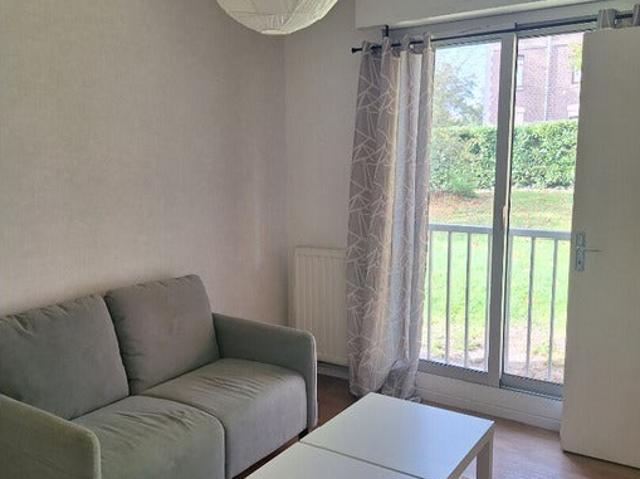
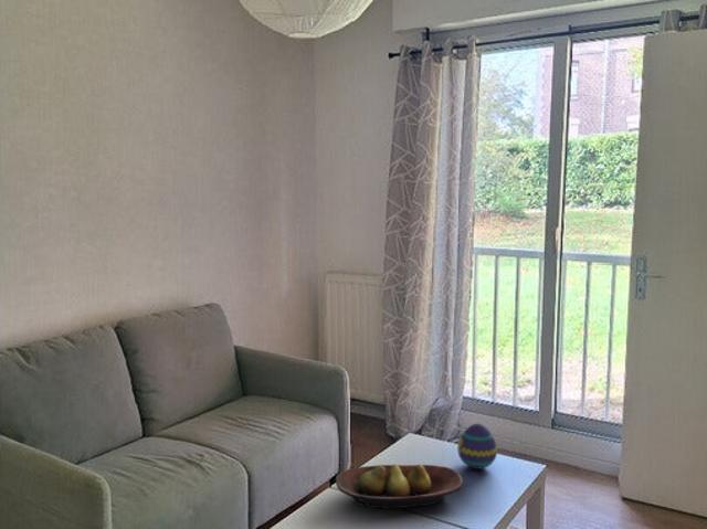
+ fruit bowl [335,464,464,509]
+ decorative egg [456,423,498,470]
